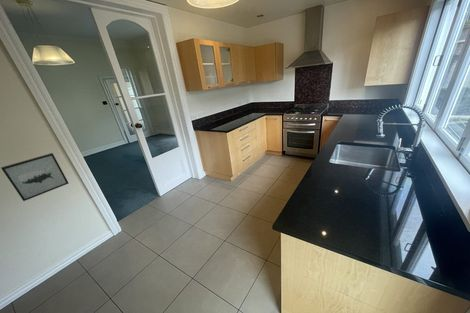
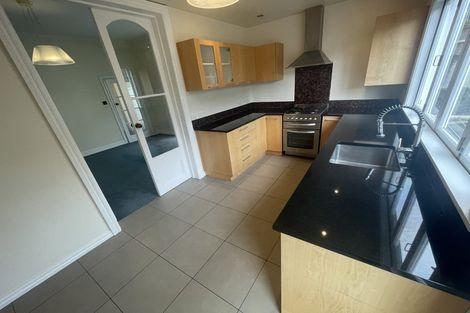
- wall art [0,152,70,202]
